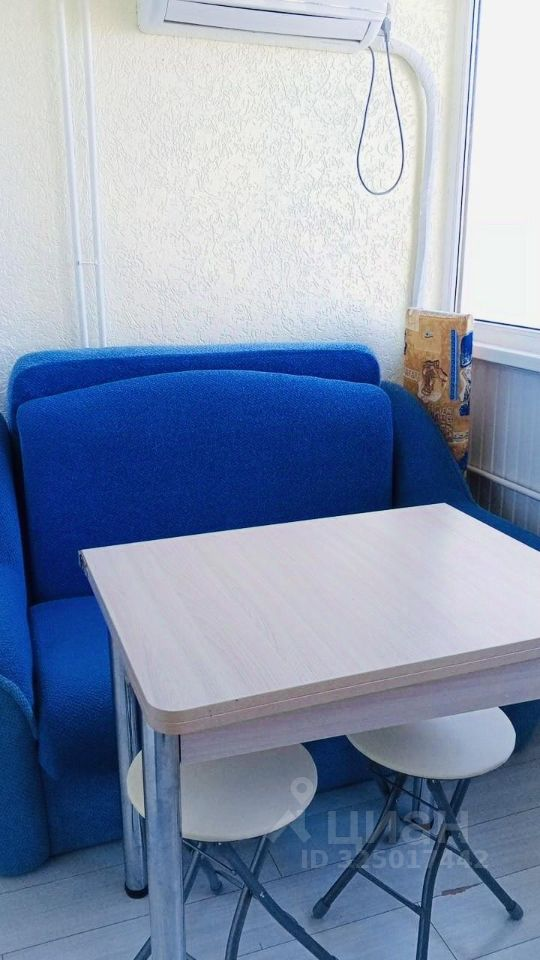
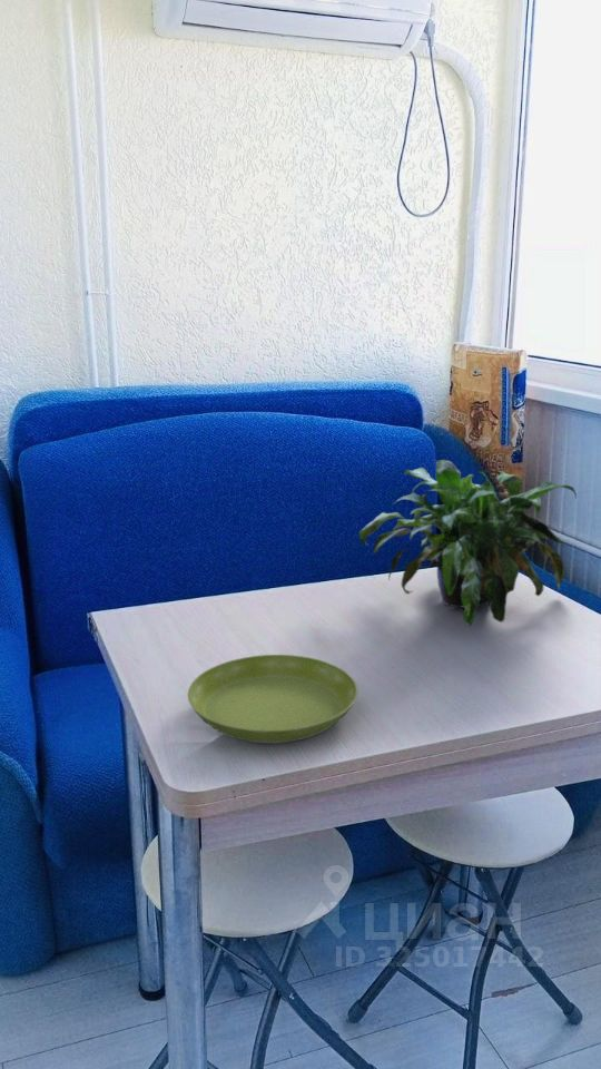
+ saucer [187,654,359,744]
+ potted plant [358,459,578,628]
